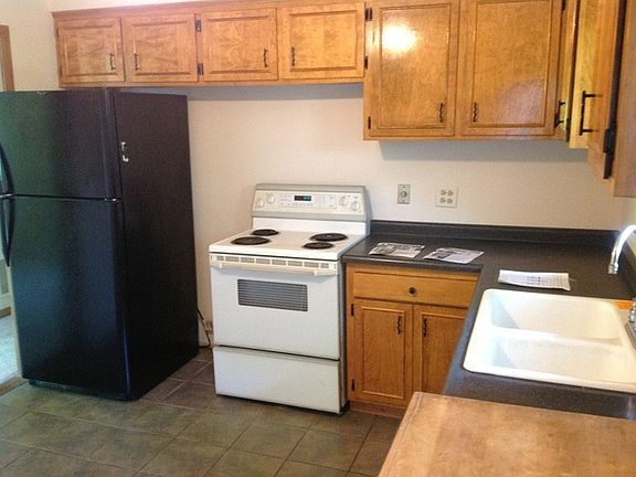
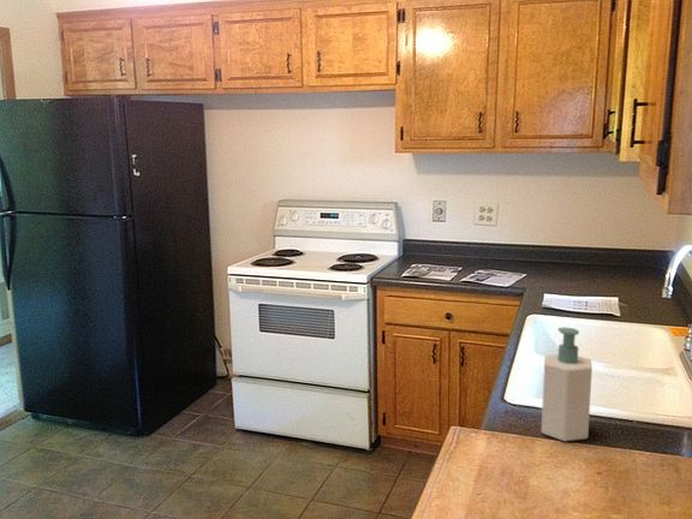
+ soap bottle [541,327,593,442]
